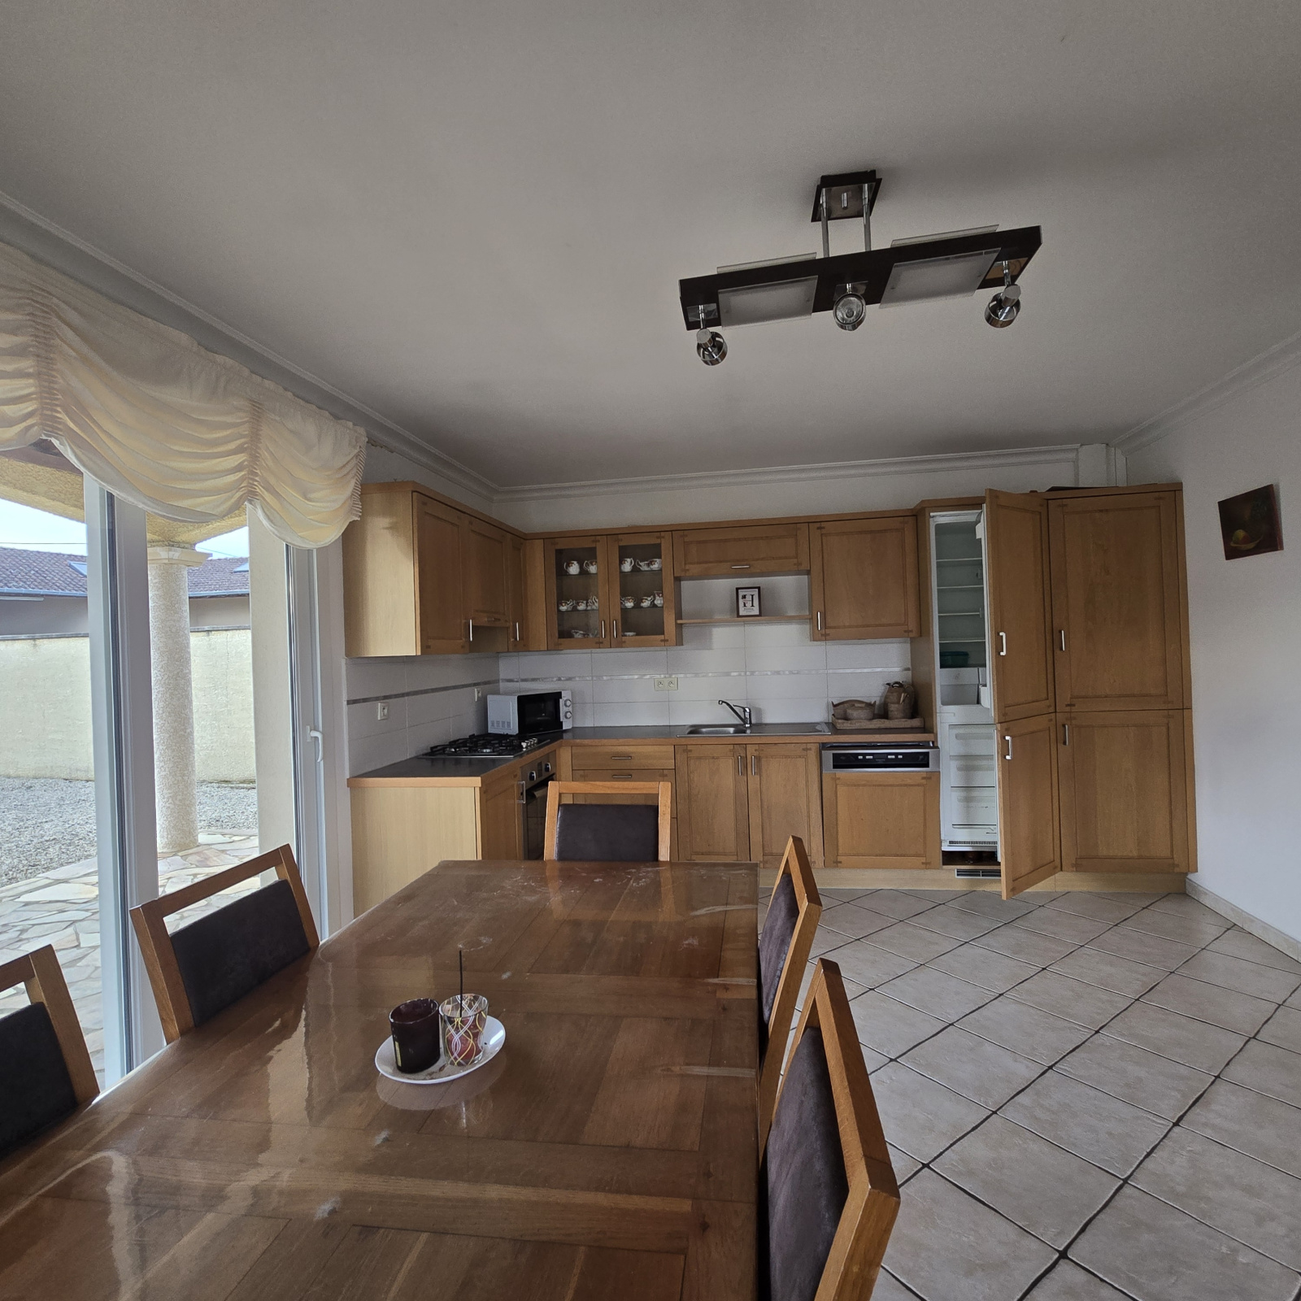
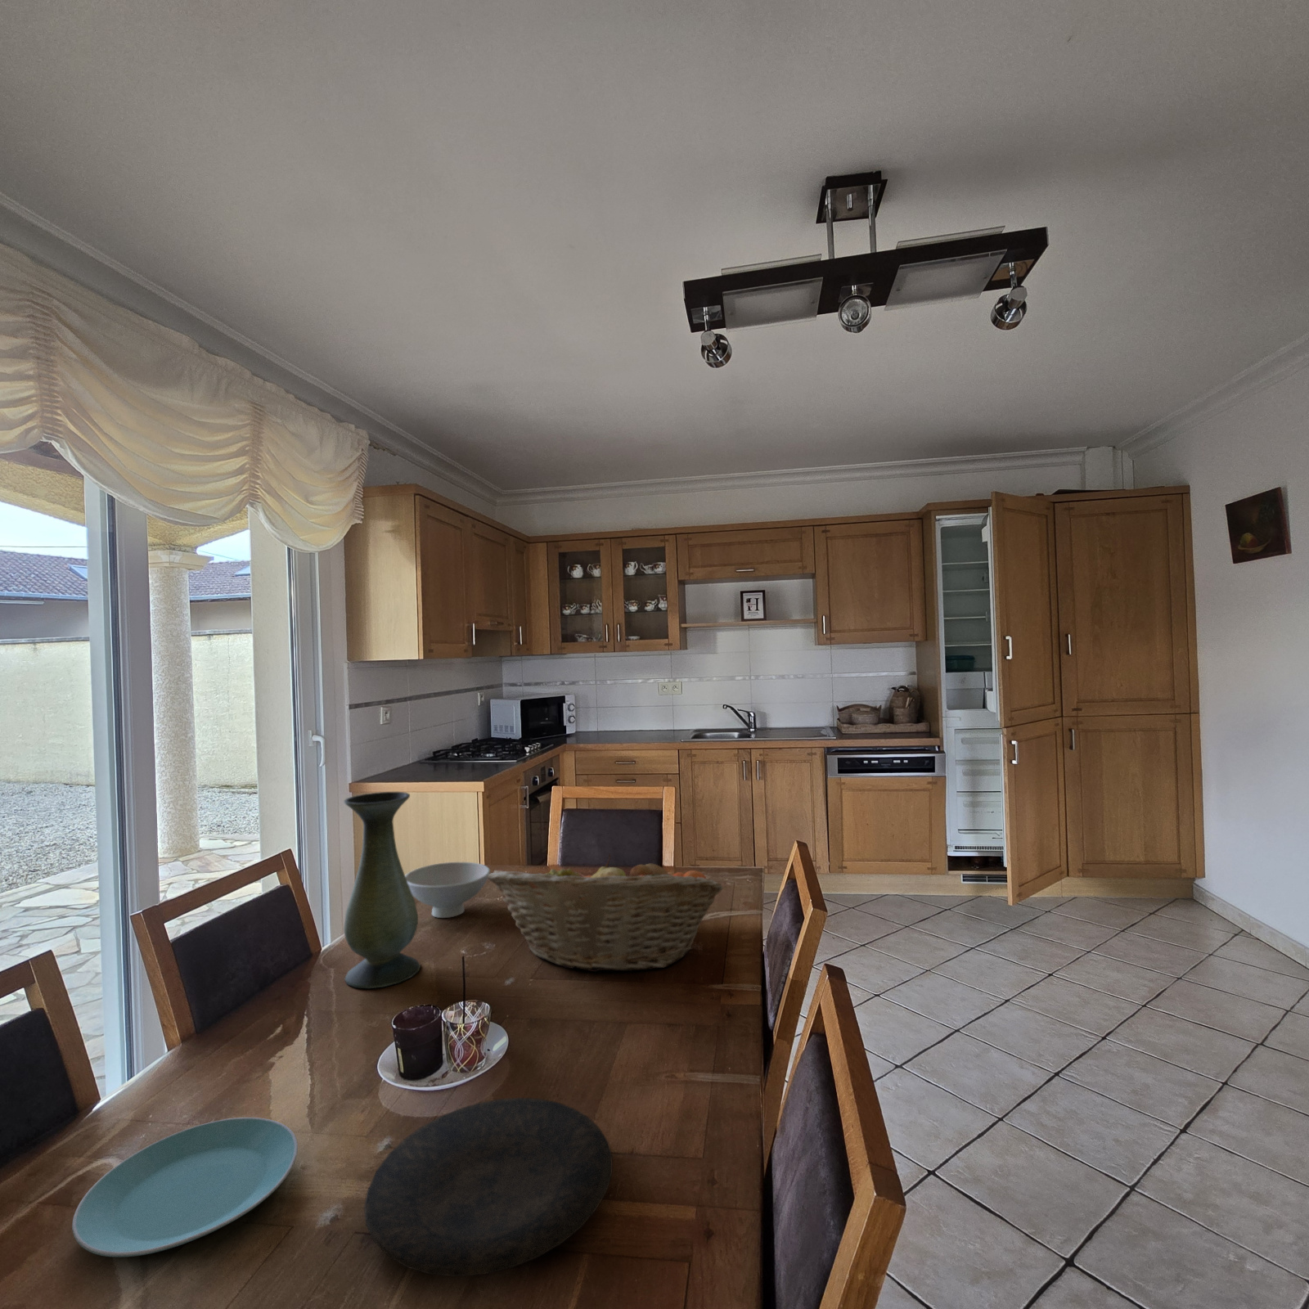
+ plate [363,1097,613,1277]
+ bowl [405,862,490,918]
+ vase [343,791,421,989]
+ plate [71,1117,298,1257]
+ fruit basket [488,853,724,972]
